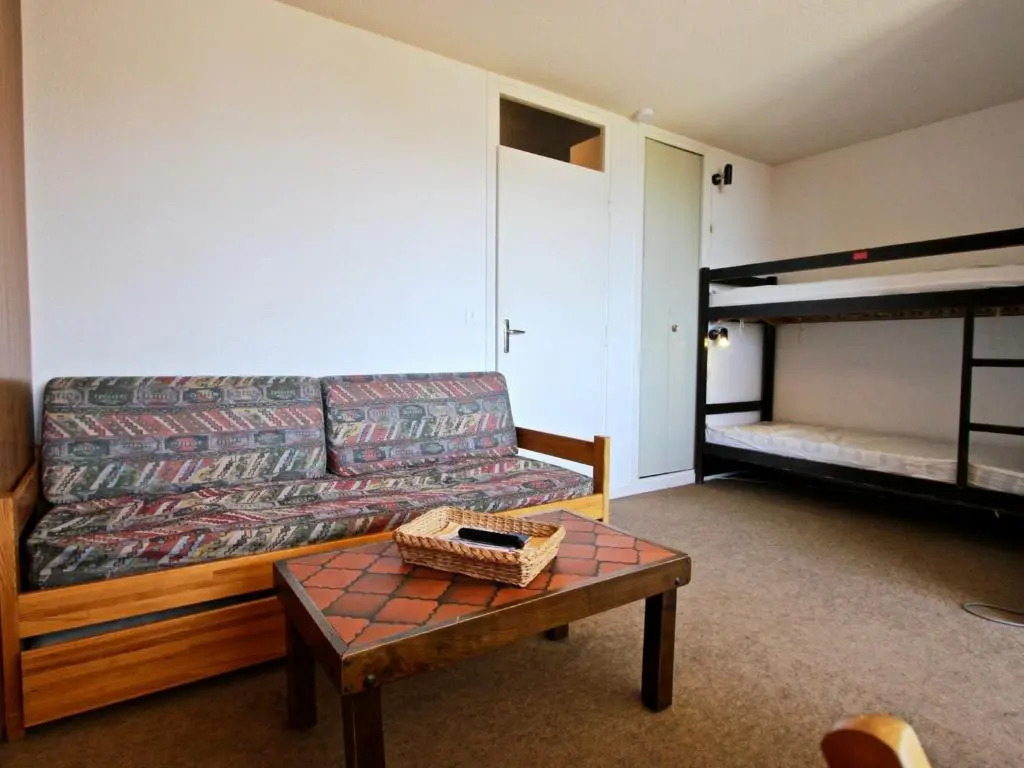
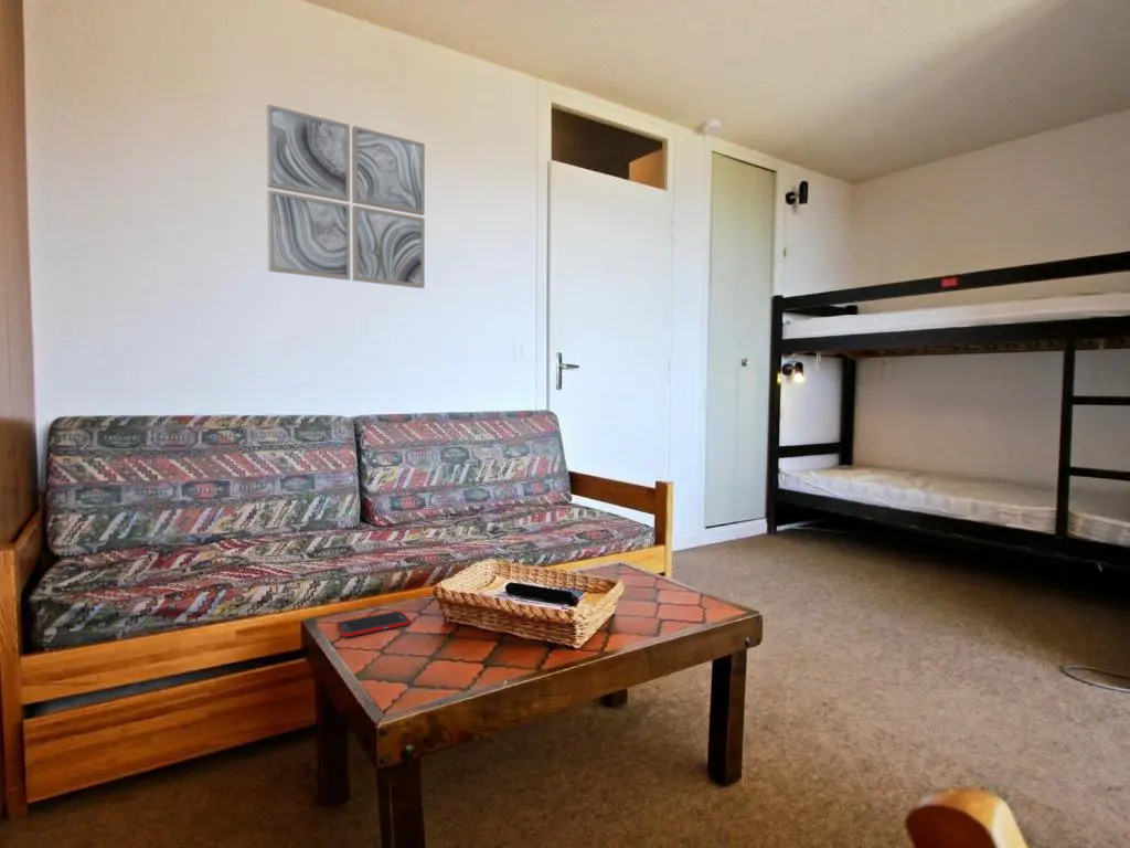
+ cell phone [335,610,412,638]
+ wall art [266,103,426,289]
